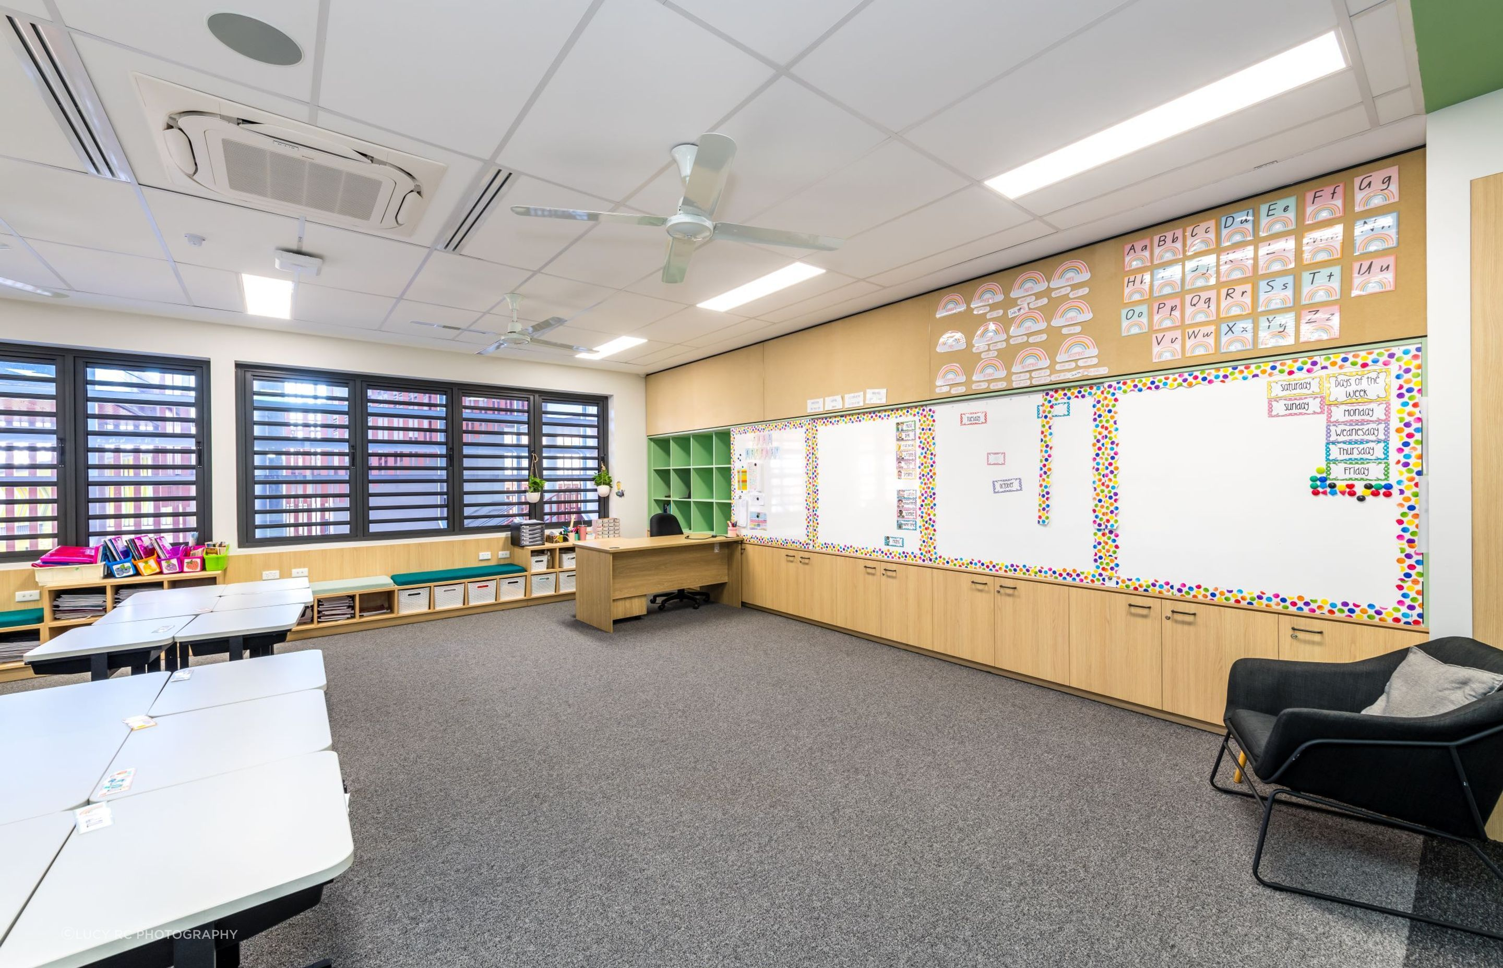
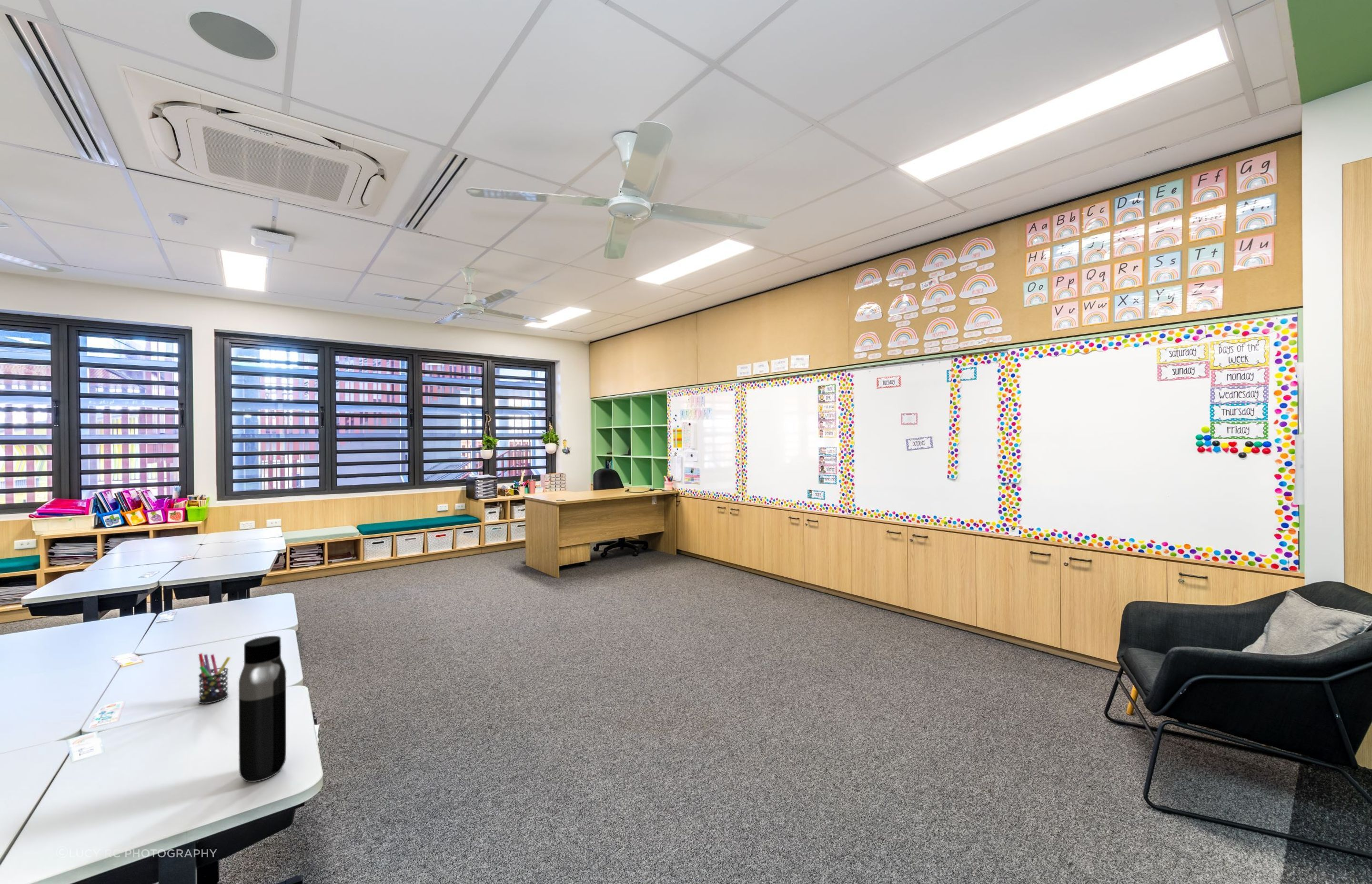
+ pen holder [198,653,231,704]
+ water bottle [238,635,287,783]
